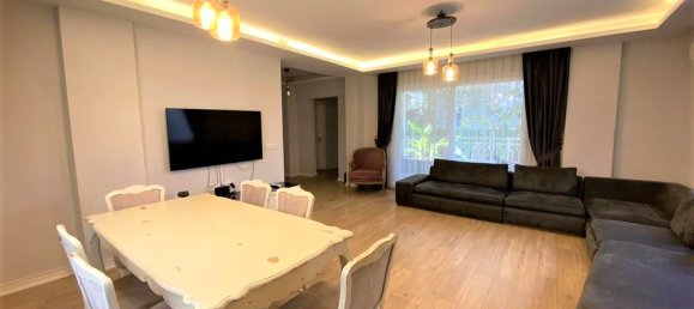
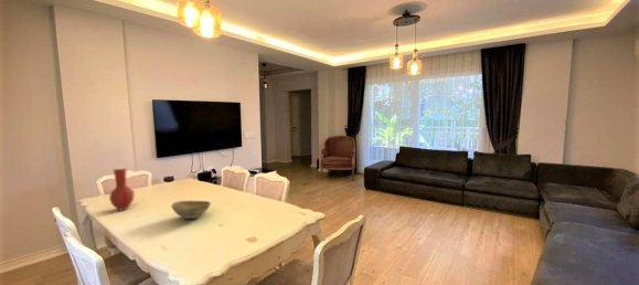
+ vase [108,166,136,212]
+ bowl [170,200,212,220]
